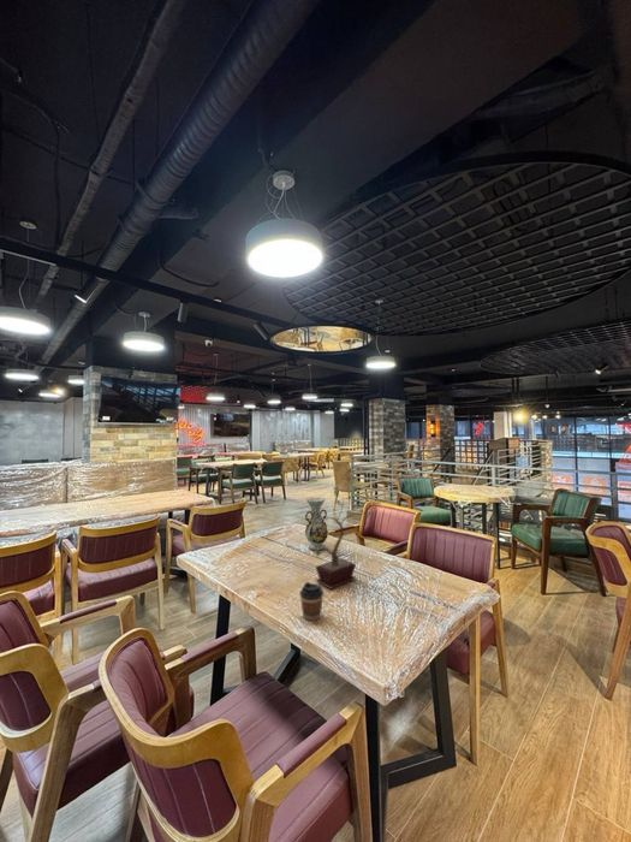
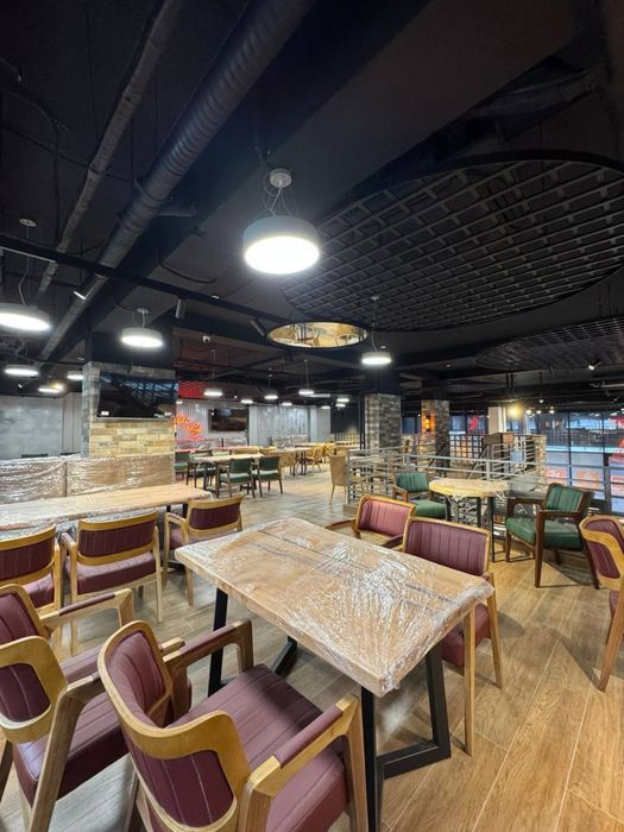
- vase [304,497,329,551]
- coffee cup [299,581,325,622]
- potted plant [310,485,382,589]
